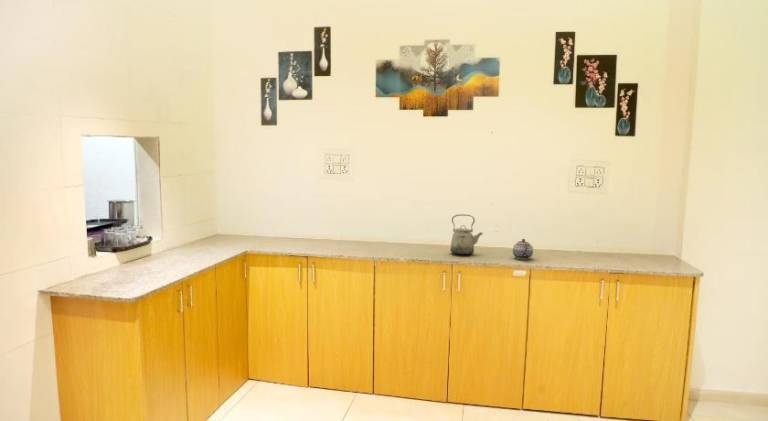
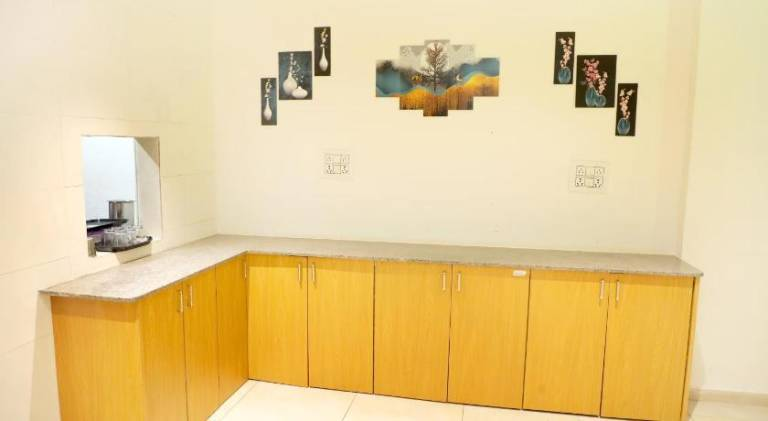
- kettle [449,214,484,256]
- teapot [512,238,534,260]
